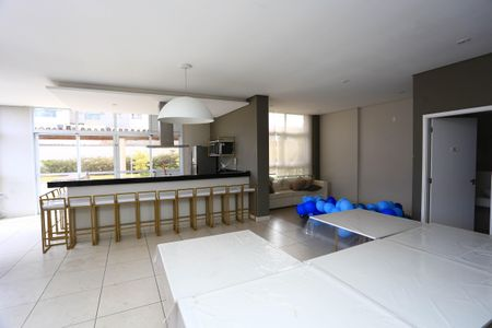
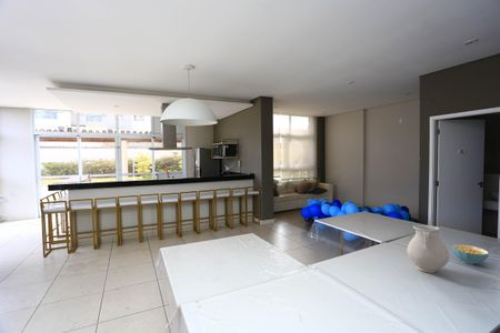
+ vase [406,224,451,274]
+ cereal bowl [451,243,490,265]
